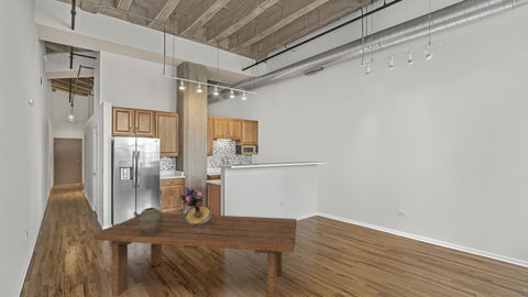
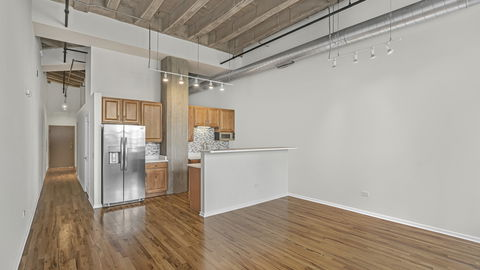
- dining table [92,212,297,297]
- ceramic jug [133,207,163,235]
- bouquet [179,186,216,227]
